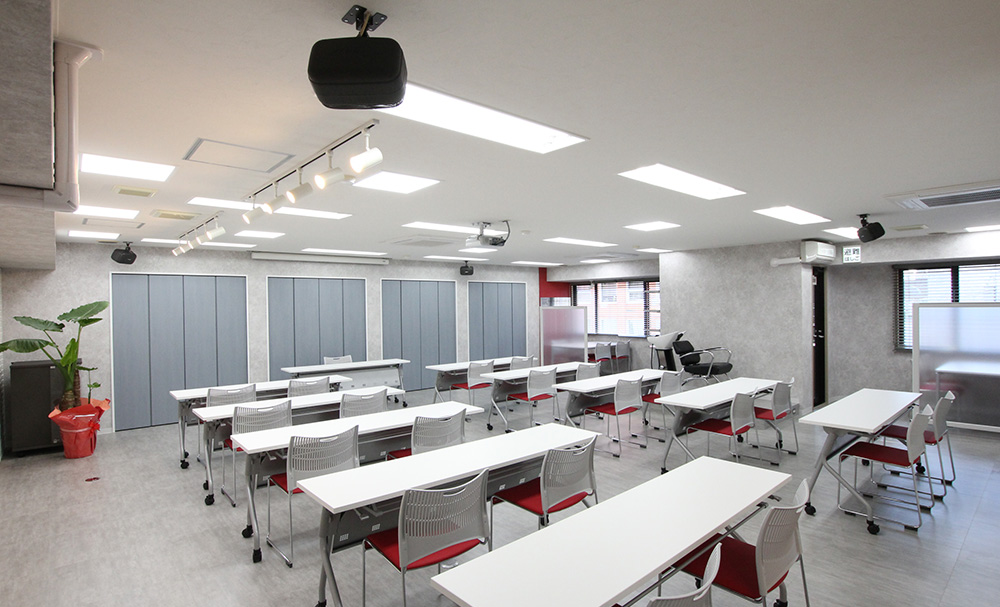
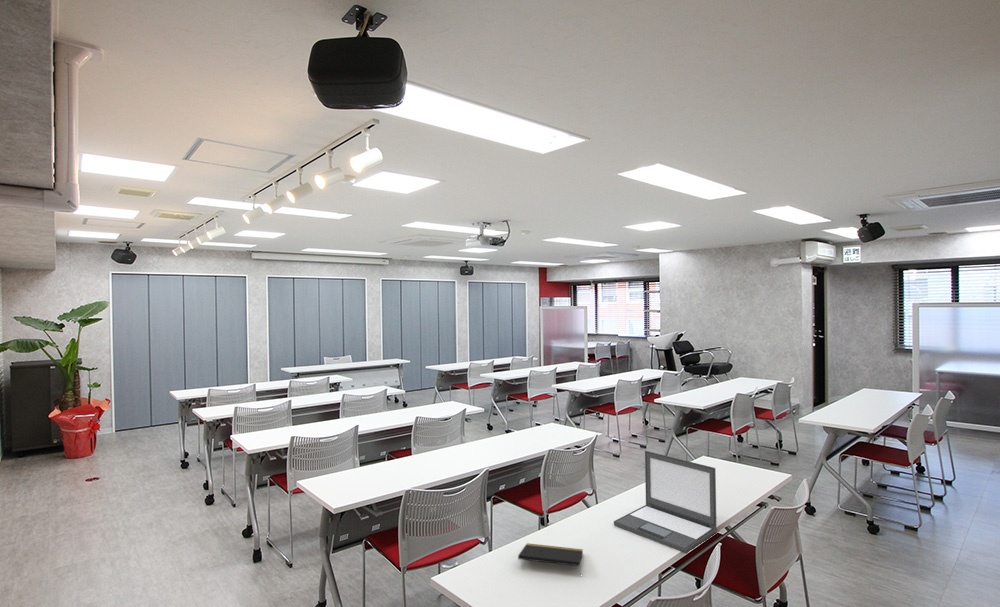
+ laptop [613,450,718,554]
+ notepad [517,542,584,574]
